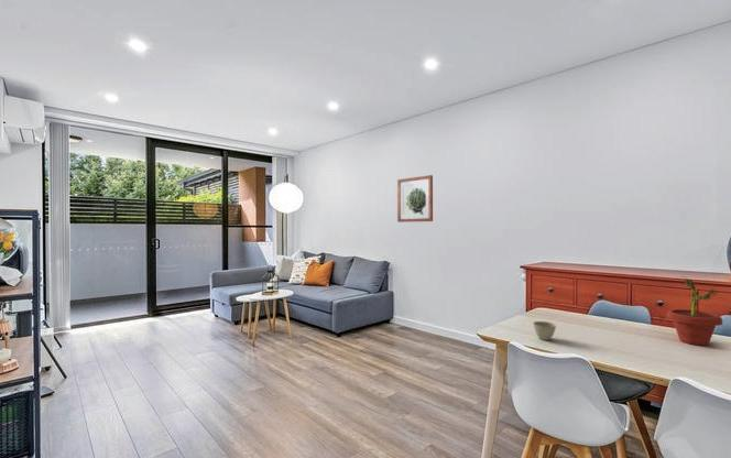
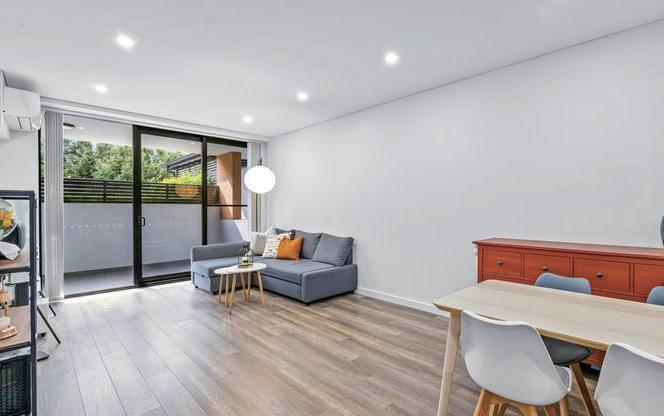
- flower pot [532,320,557,341]
- wall art [396,174,434,223]
- potted plant [666,275,723,347]
